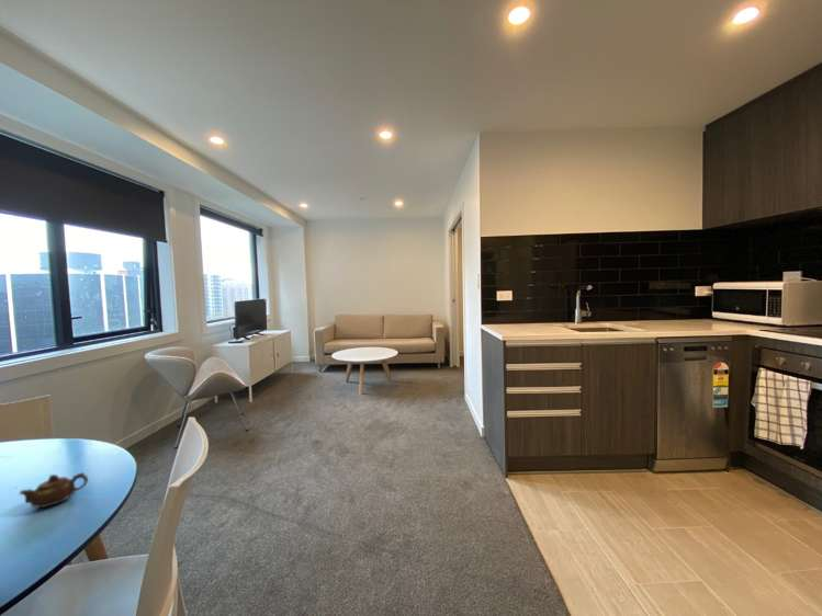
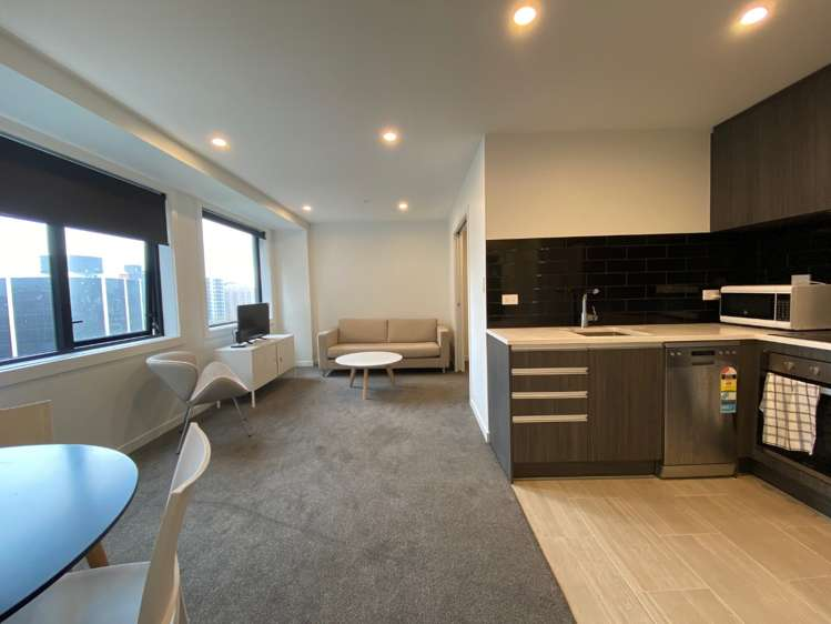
- teapot [18,471,89,509]
